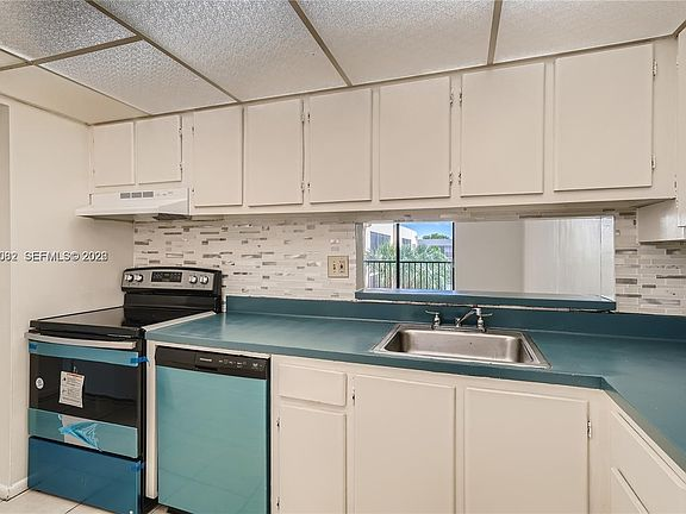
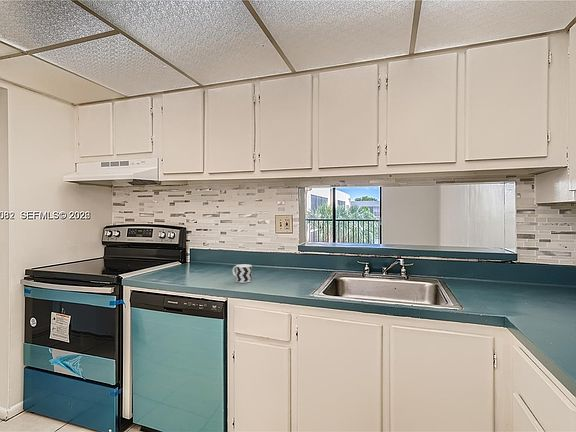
+ cup [232,263,253,284]
